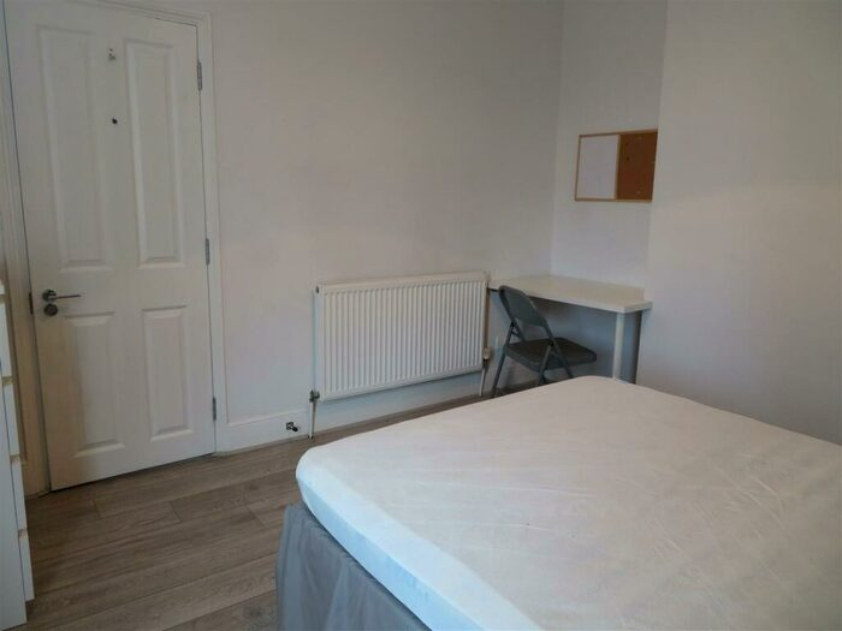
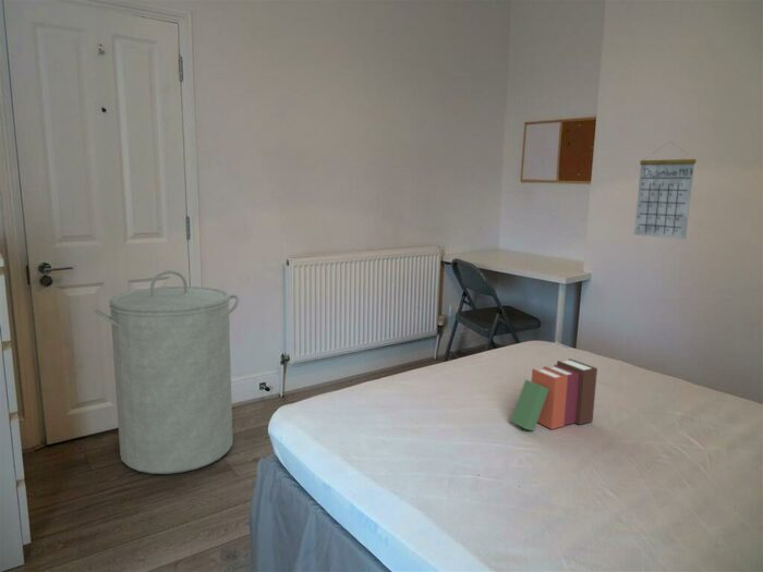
+ calendar [633,141,698,240]
+ laundry hamper [94,269,240,475]
+ books [509,357,598,433]
